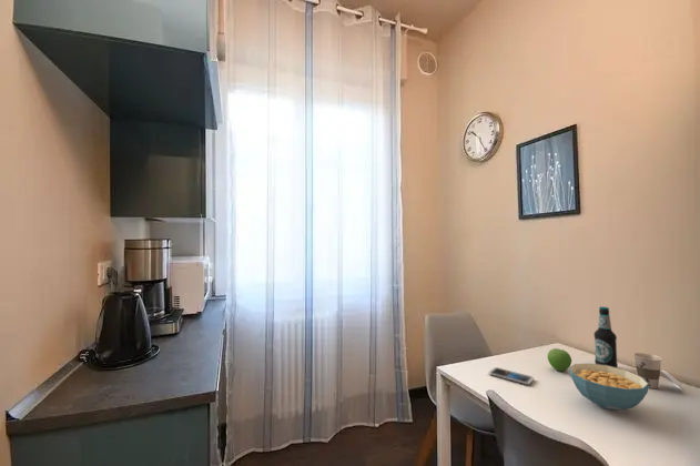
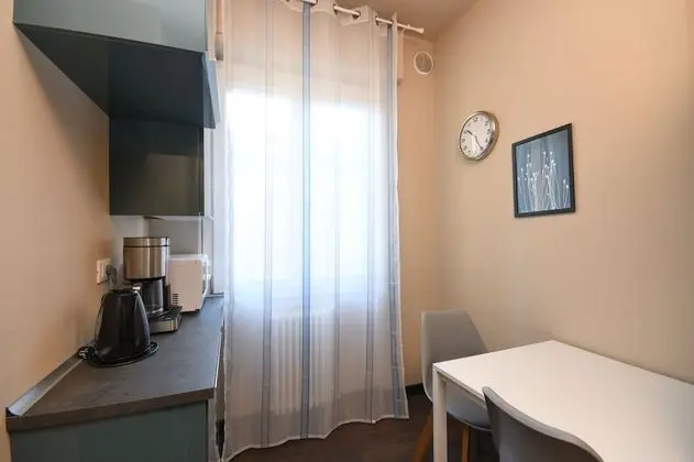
- smartphone [488,366,535,386]
- cereal bowl [568,362,649,412]
- cup [632,352,683,391]
- bottle [594,305,619,368]
- fruit [546,347,572,372]
